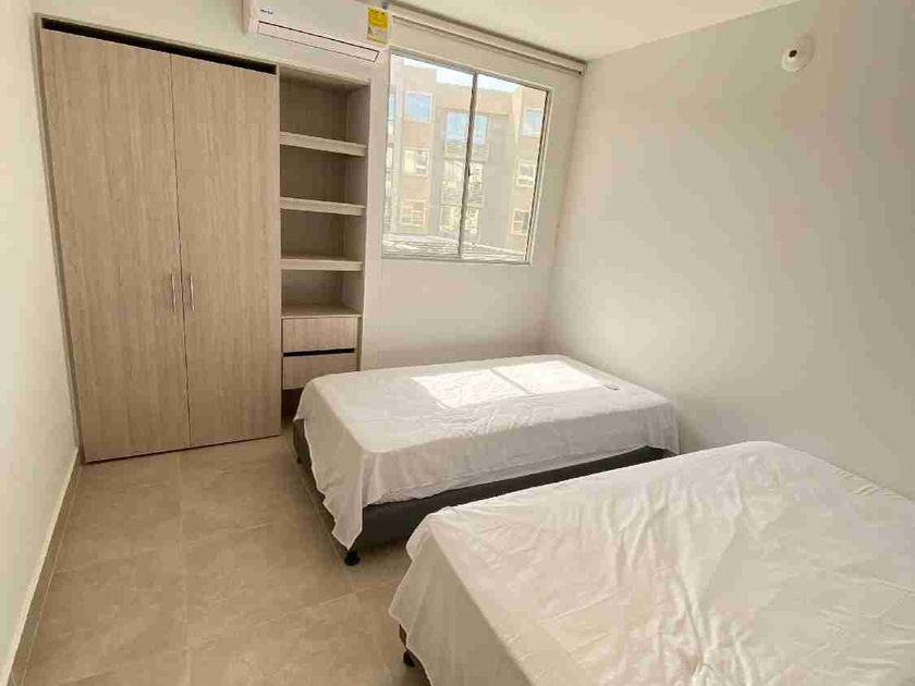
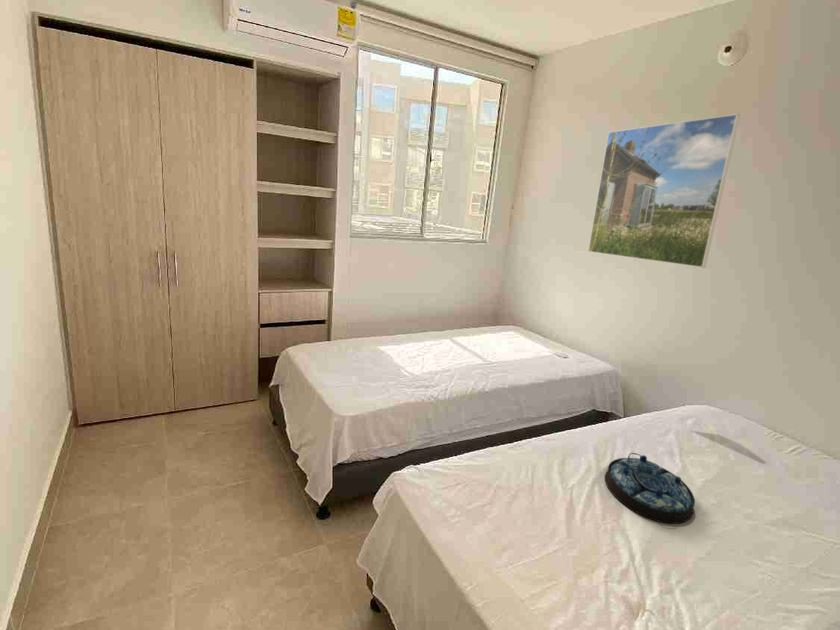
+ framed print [587,113,741,269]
+ serving tray [604,452,696,525]
